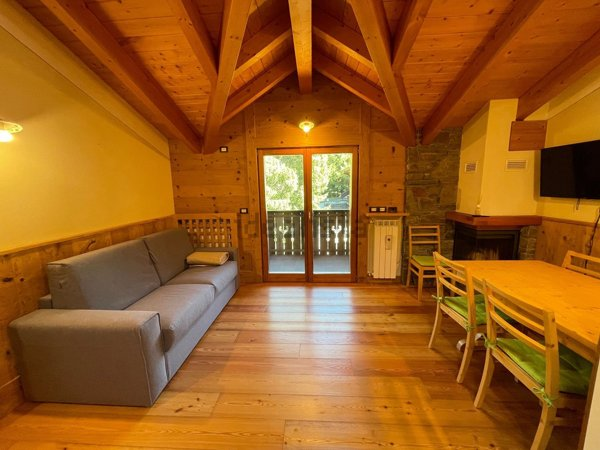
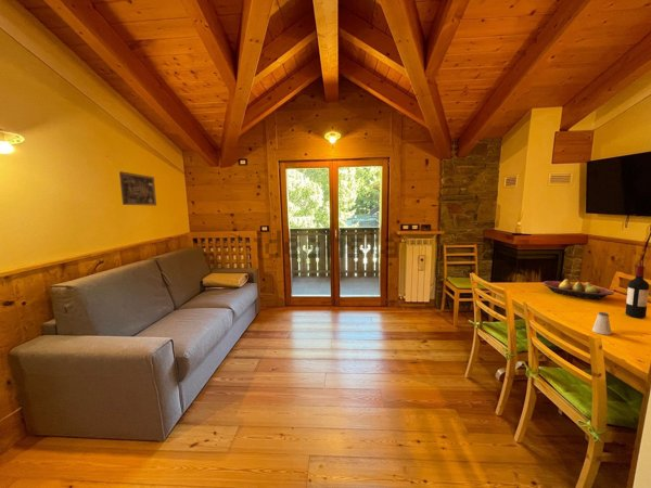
+ wall art [118,170,157,207]
+ fruit bowl [542,278,615,300]
+ saltshaker [591,311,612,336]
+ wine bottle [624,265,650,319]
